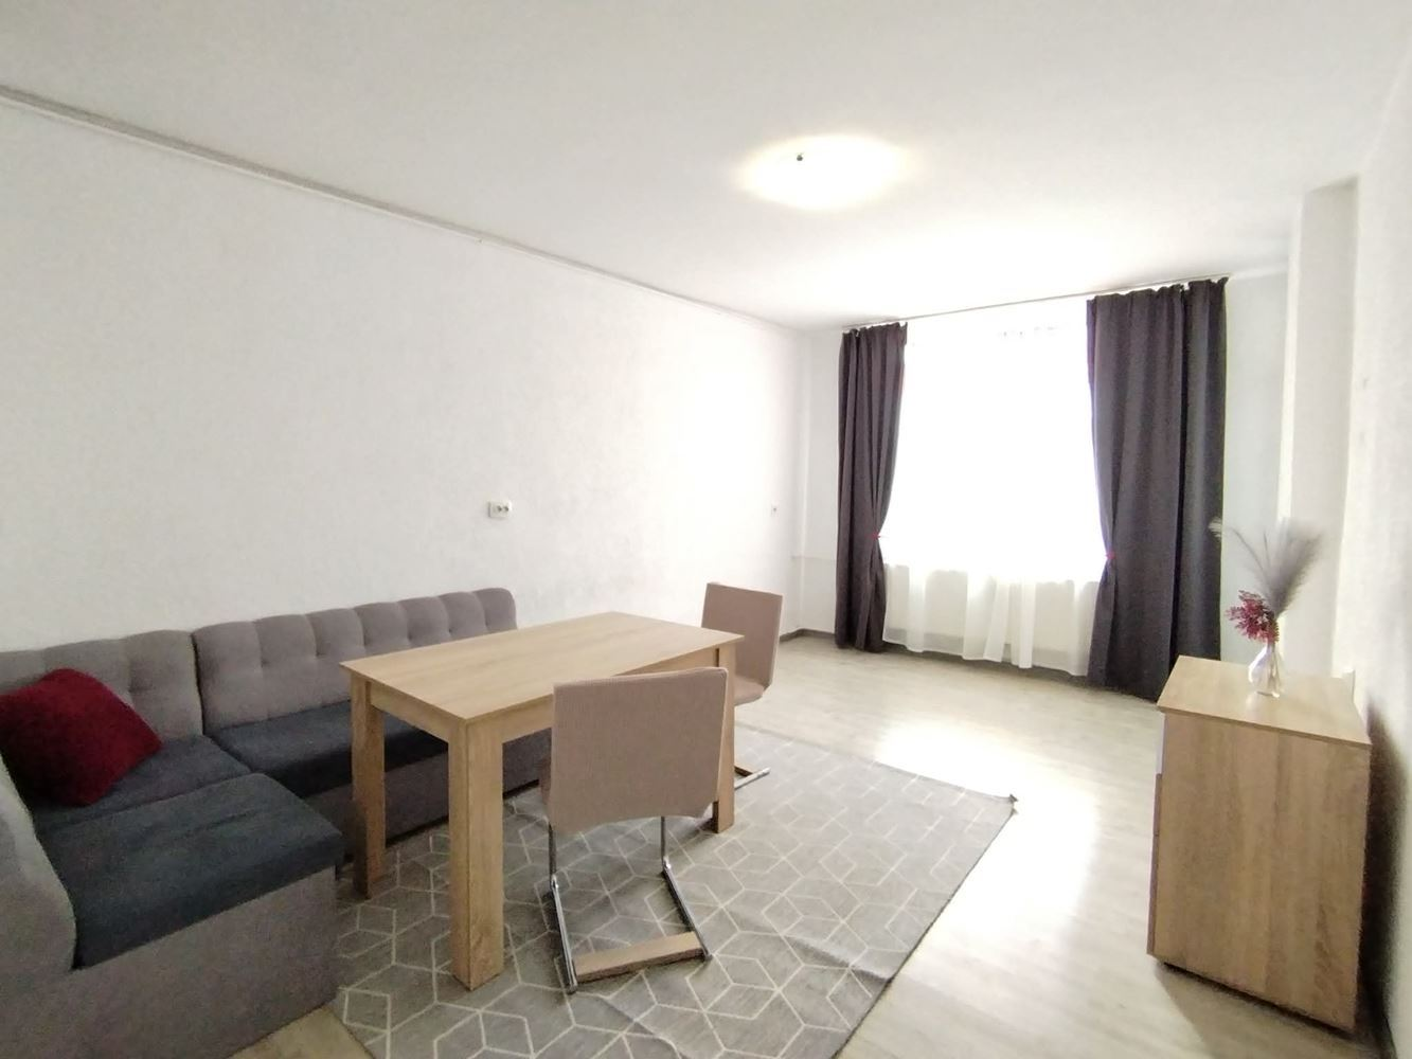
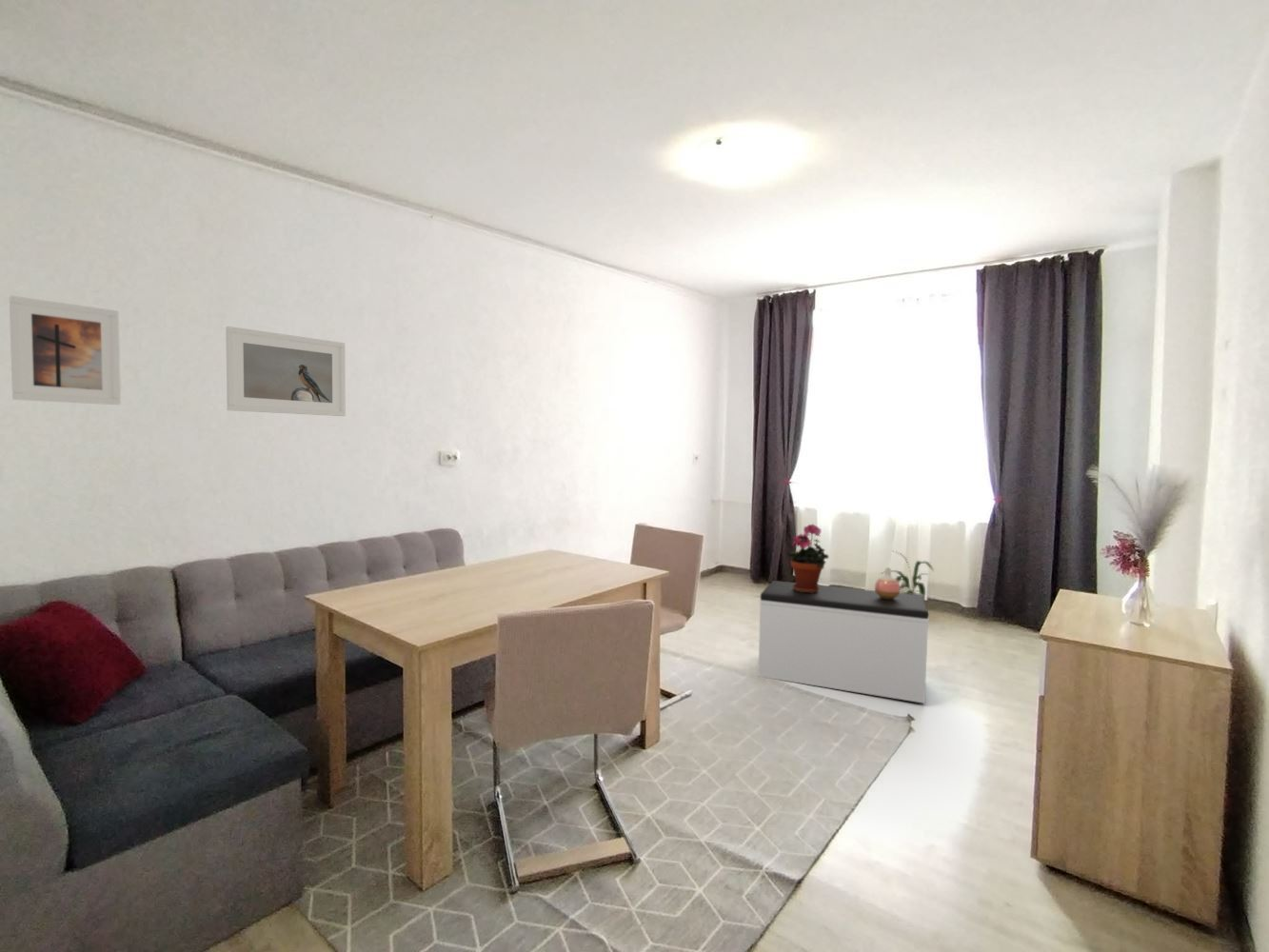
+ bench [758,580,930,704]
+ house plant [879,549,935,597]
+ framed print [225,326,347,417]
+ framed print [9,295,122,406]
+ vase [874,566,902,600]
+ potted plant [786,523,829,593]
